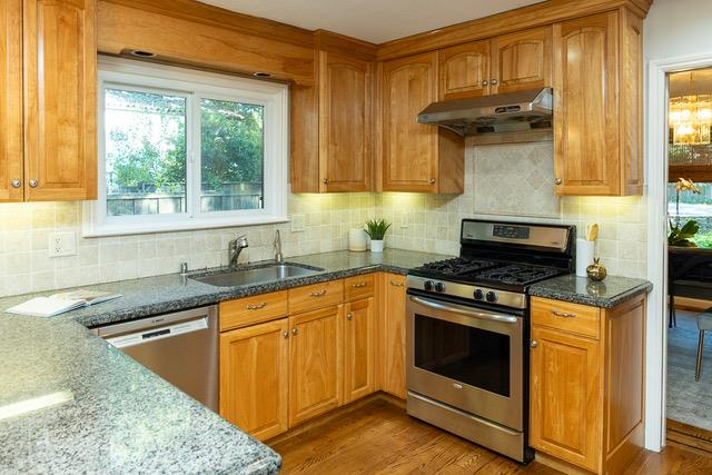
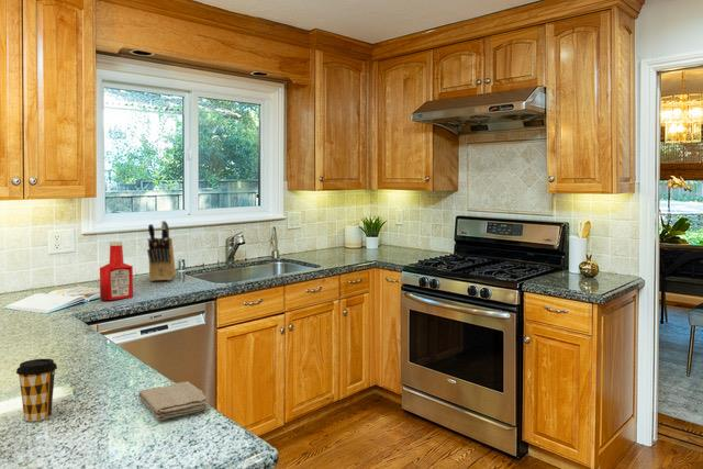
+ soap bottle [99,241,134,301]
+ washcloth [137,380,209,421]
+ coffee cup [15,358,58,422]
+ knife block [146,220,177,282]
